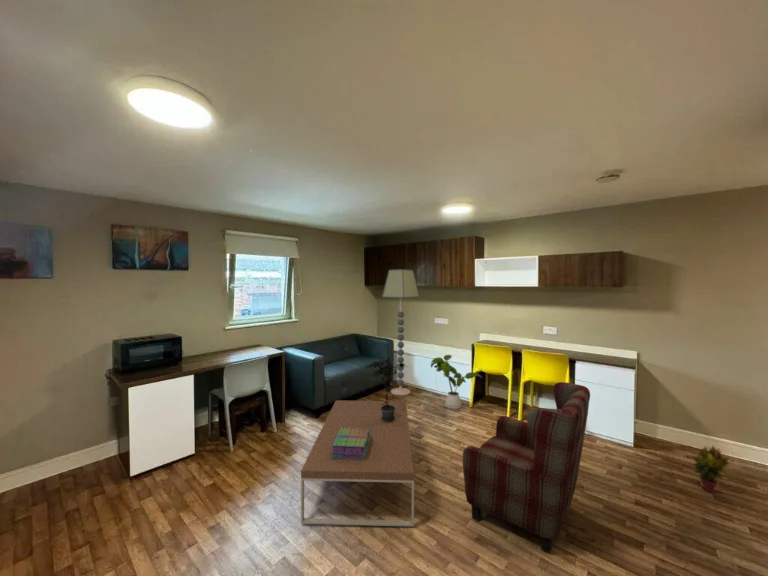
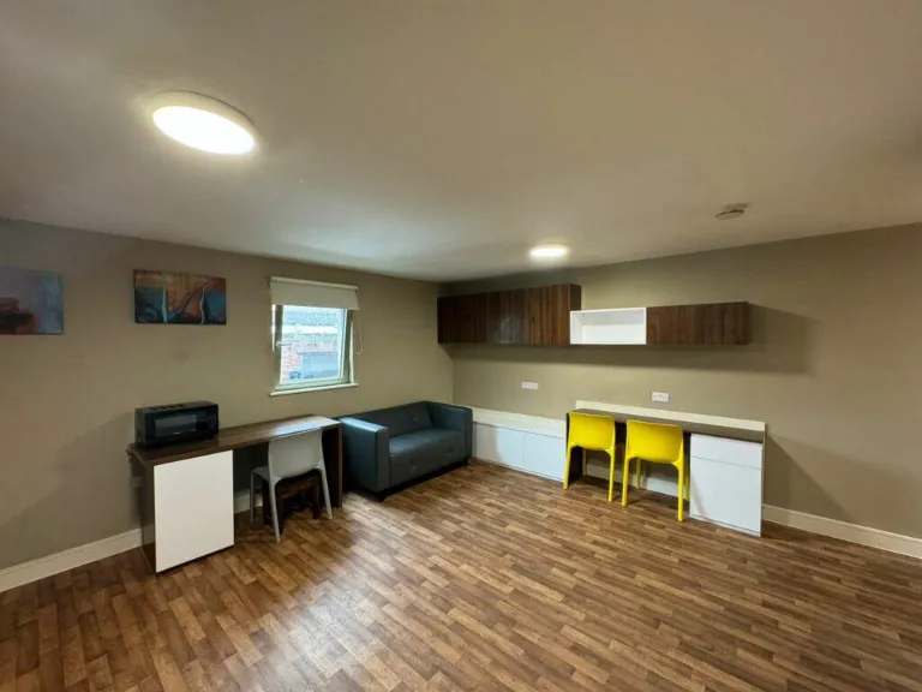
- armchair [462,381,591,554]
- potted plant [691,445,732,493]
- coffee table [300,399,415,528]
- house plant [430,354,484,410]
- floor lamp [381,268,421,396]
- stack of books [331,428,370,459]
- potted plant [364,356,409,422]
